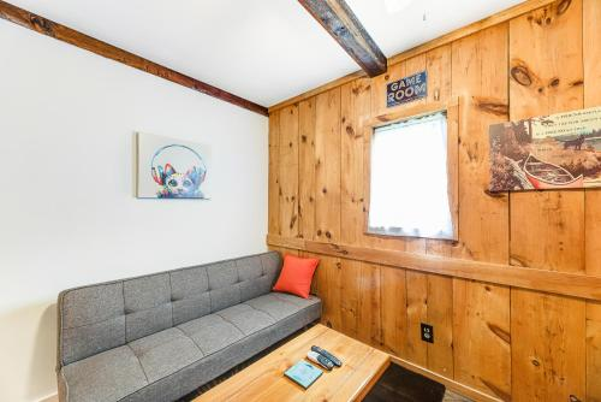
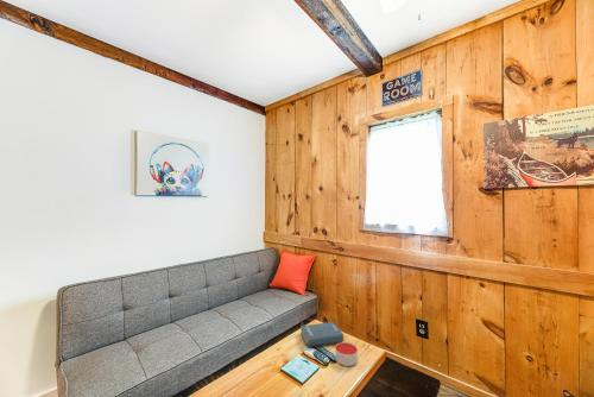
+ book [299,321,345,348]
+ candle [334,341,359,367]
